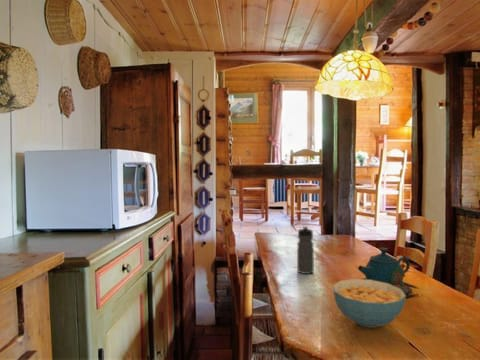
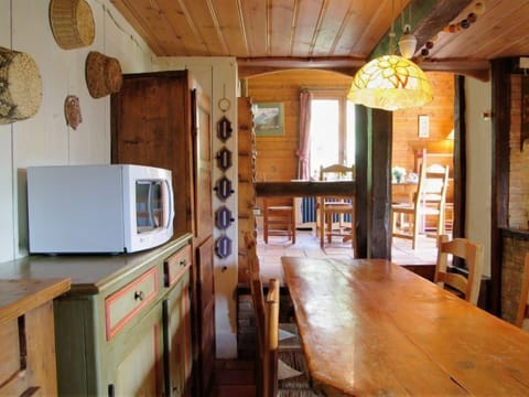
- water bottle [296,225,315,275]
- teapot [357,247,418,299]
- cereal bowl [332,278,407,329]
